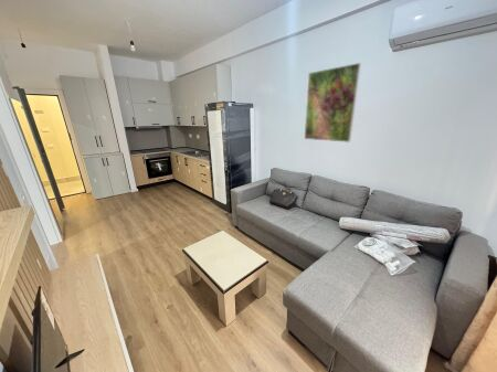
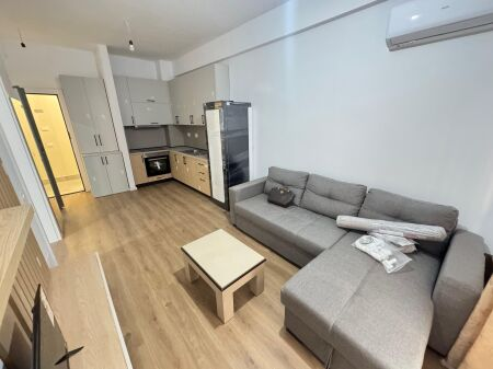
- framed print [304,62,362,144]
